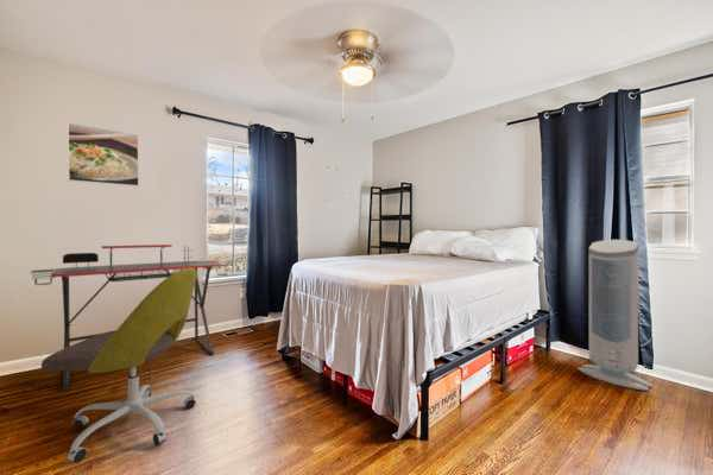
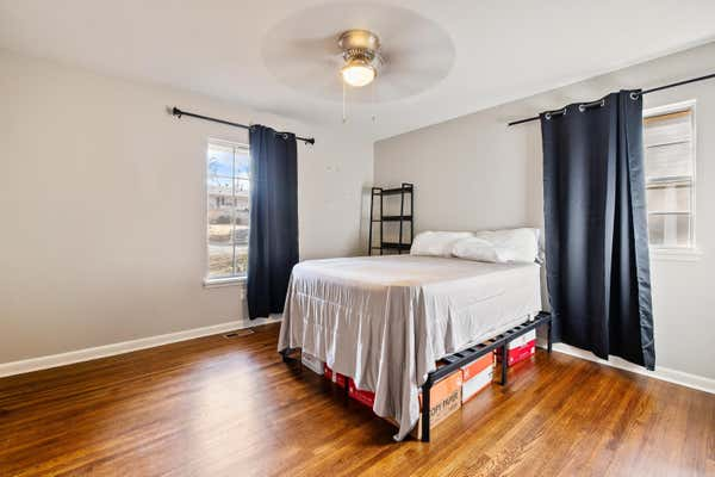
- office chair [40,268,197,463]
- air purifier [576,239,654,392]
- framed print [67,121,140,188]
- desk [30,243,229,391]
